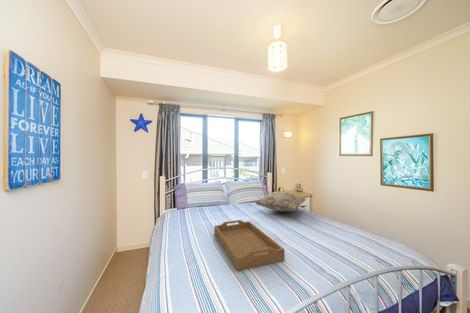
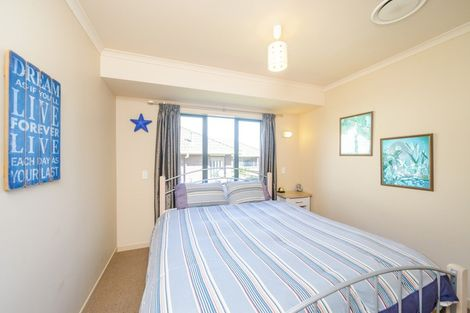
- serving tray [213,219,286,272]
- decorative pillow [254,190,308,213]
